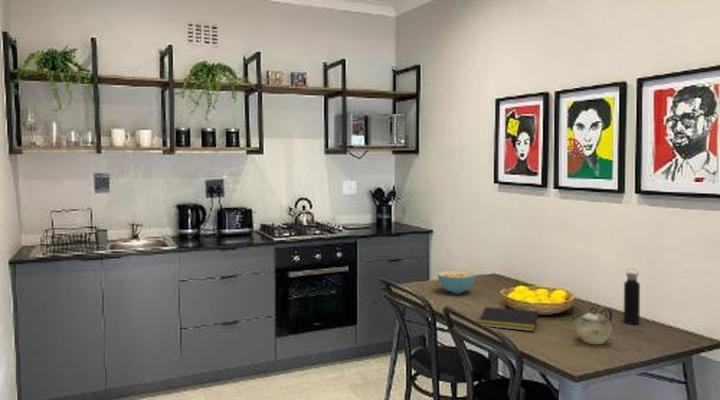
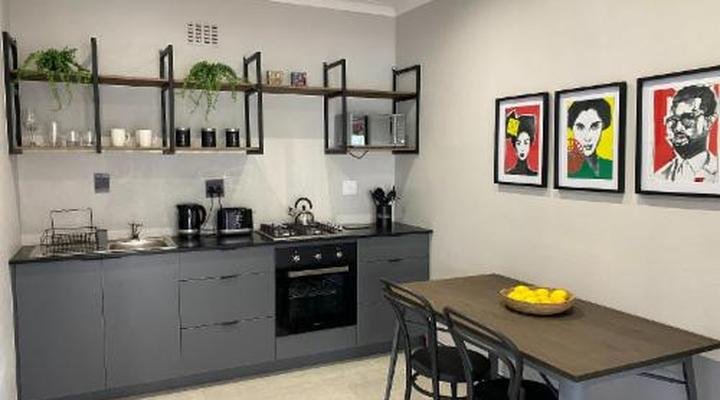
- notepad [477,306,539,332]
- teapot [569,306,613,345]
- cereal bowl [437,270,477,295]
- water bottle [623,267,641,325]
